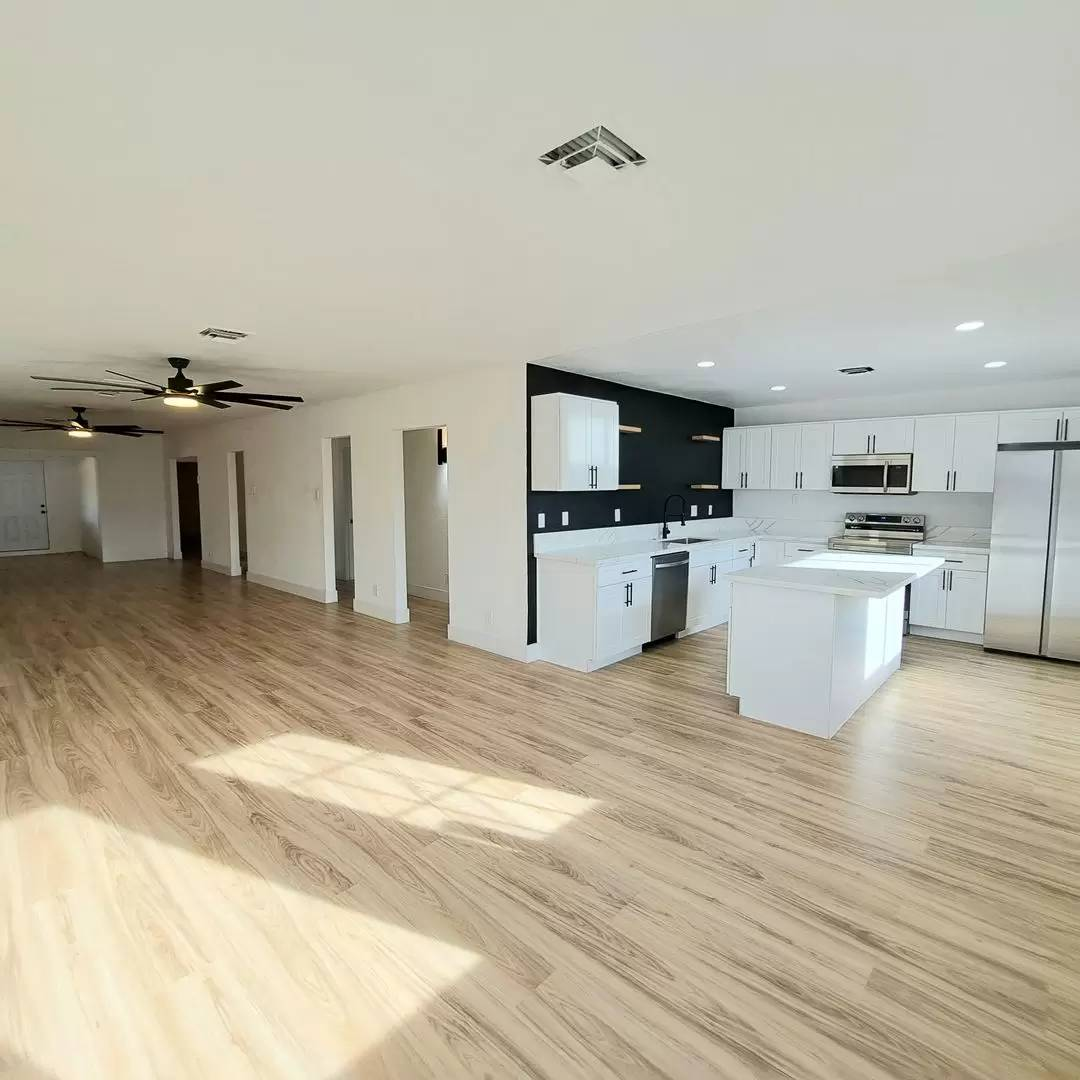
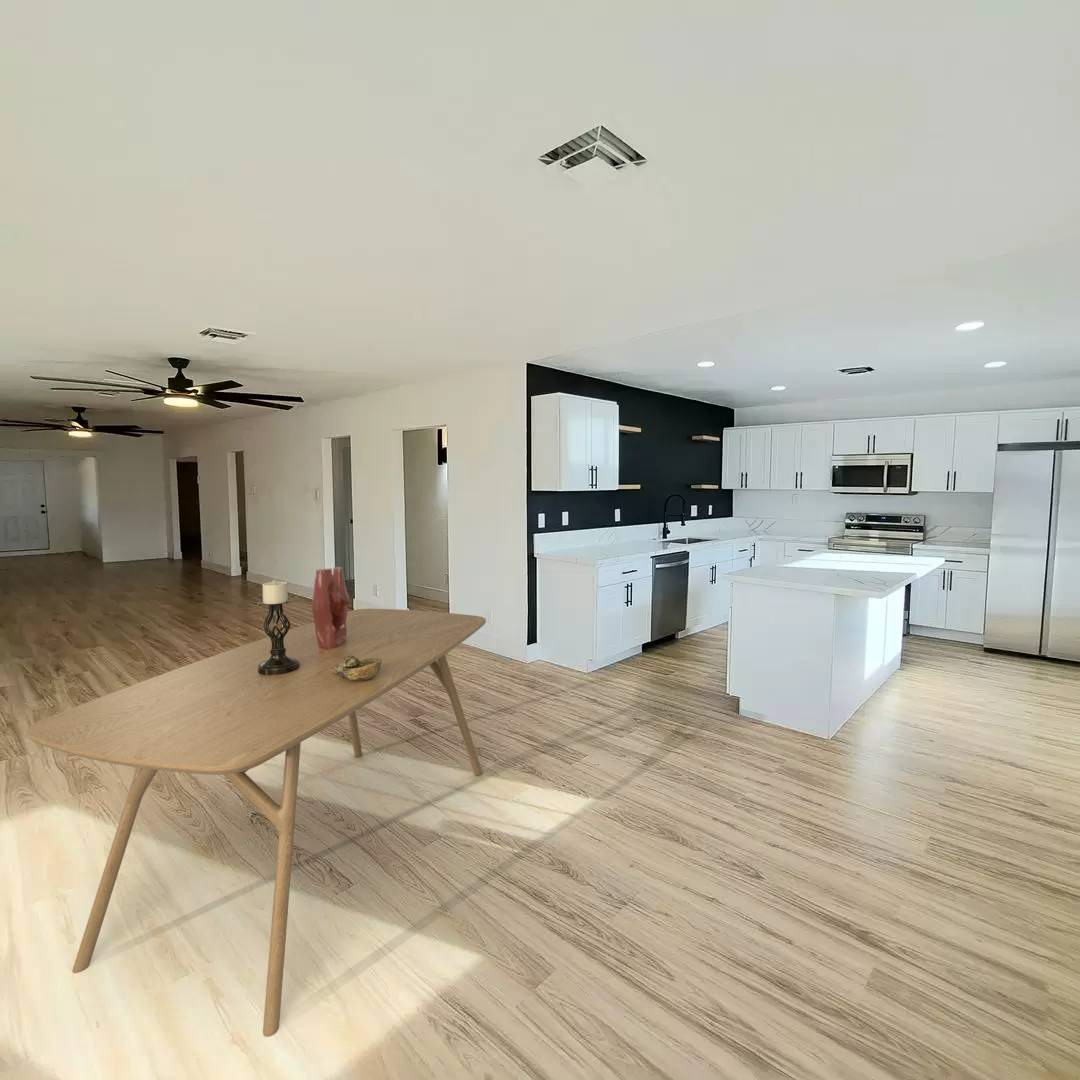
+ pottery vessel [311,566,350,650]
+ dining table [25,608,487,1038]
+ decorative bowl [331,656,382,681]
+ candle holder [256,579,300,675]
